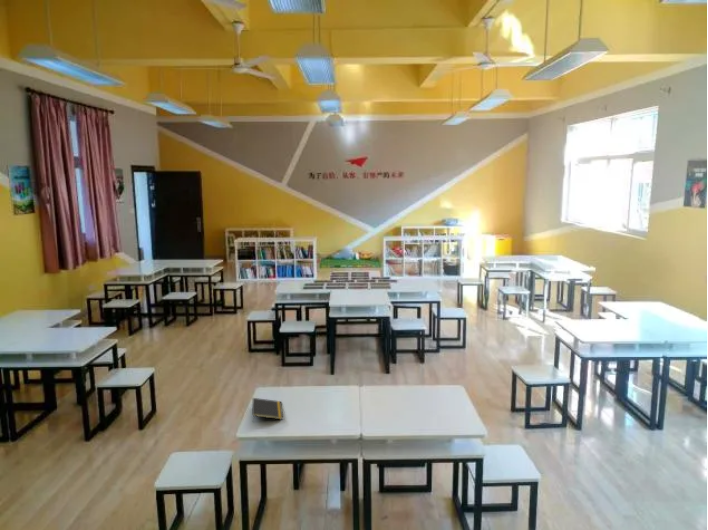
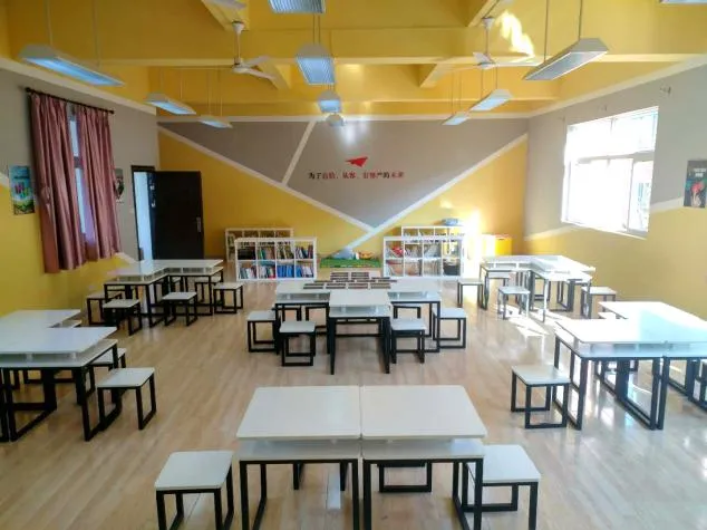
- notepad [251,397,284,423]
